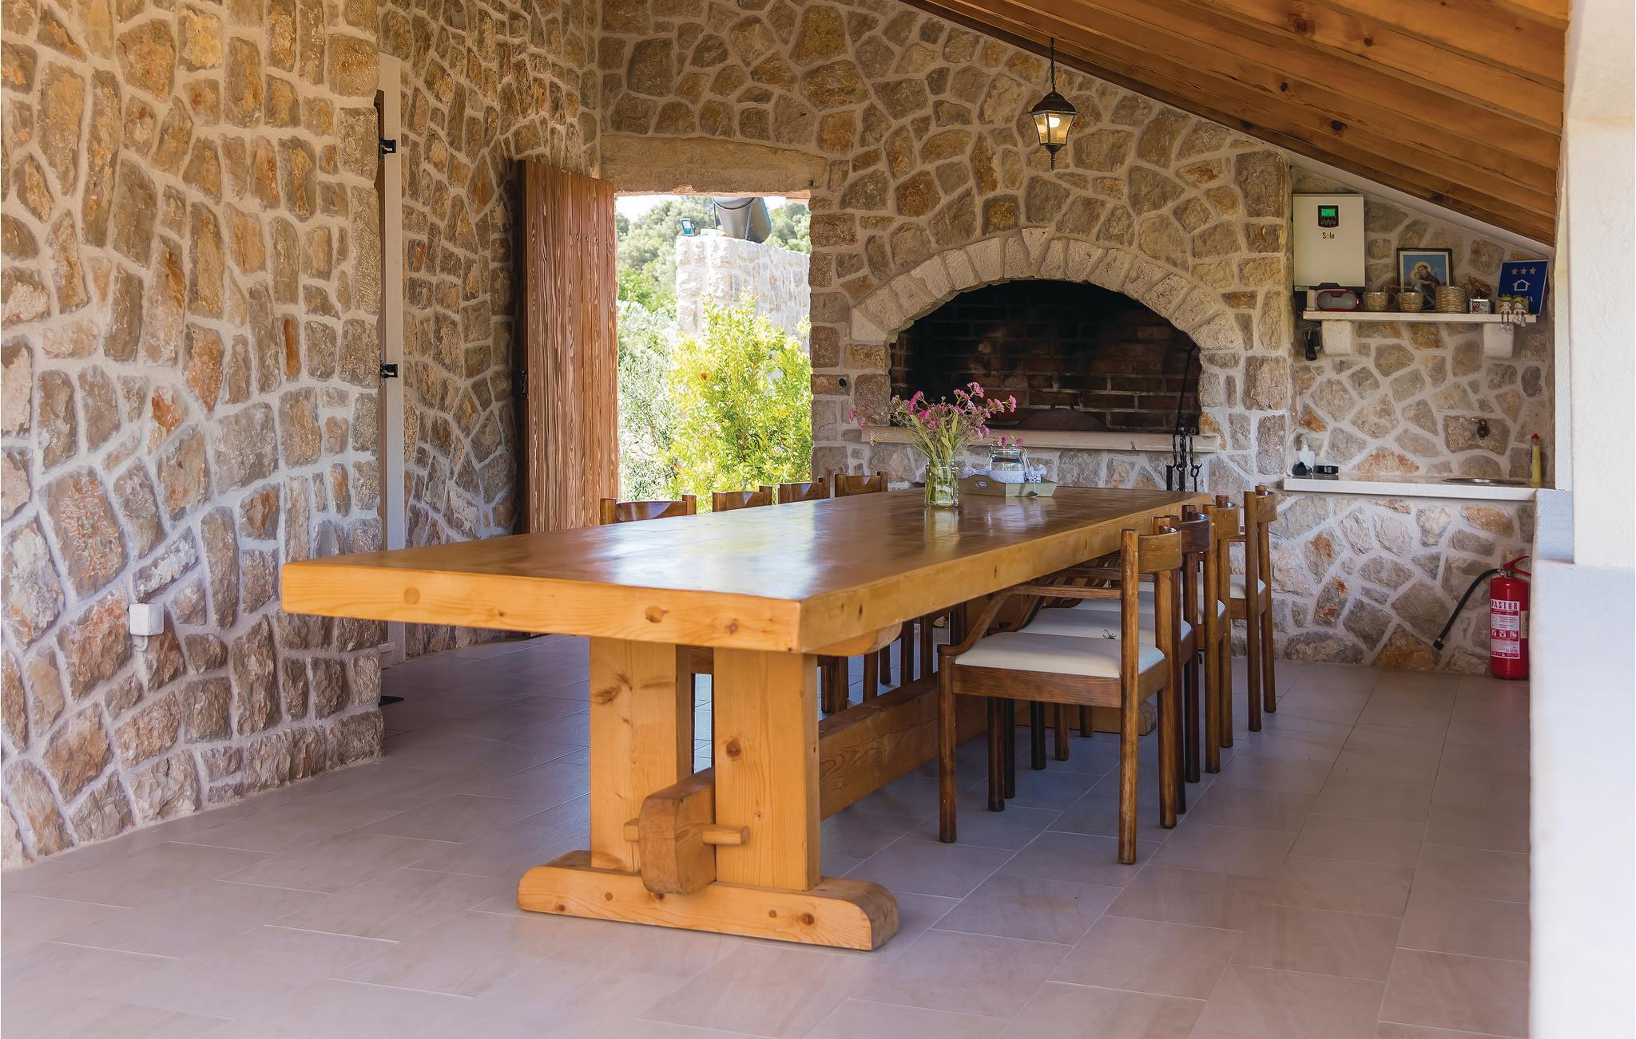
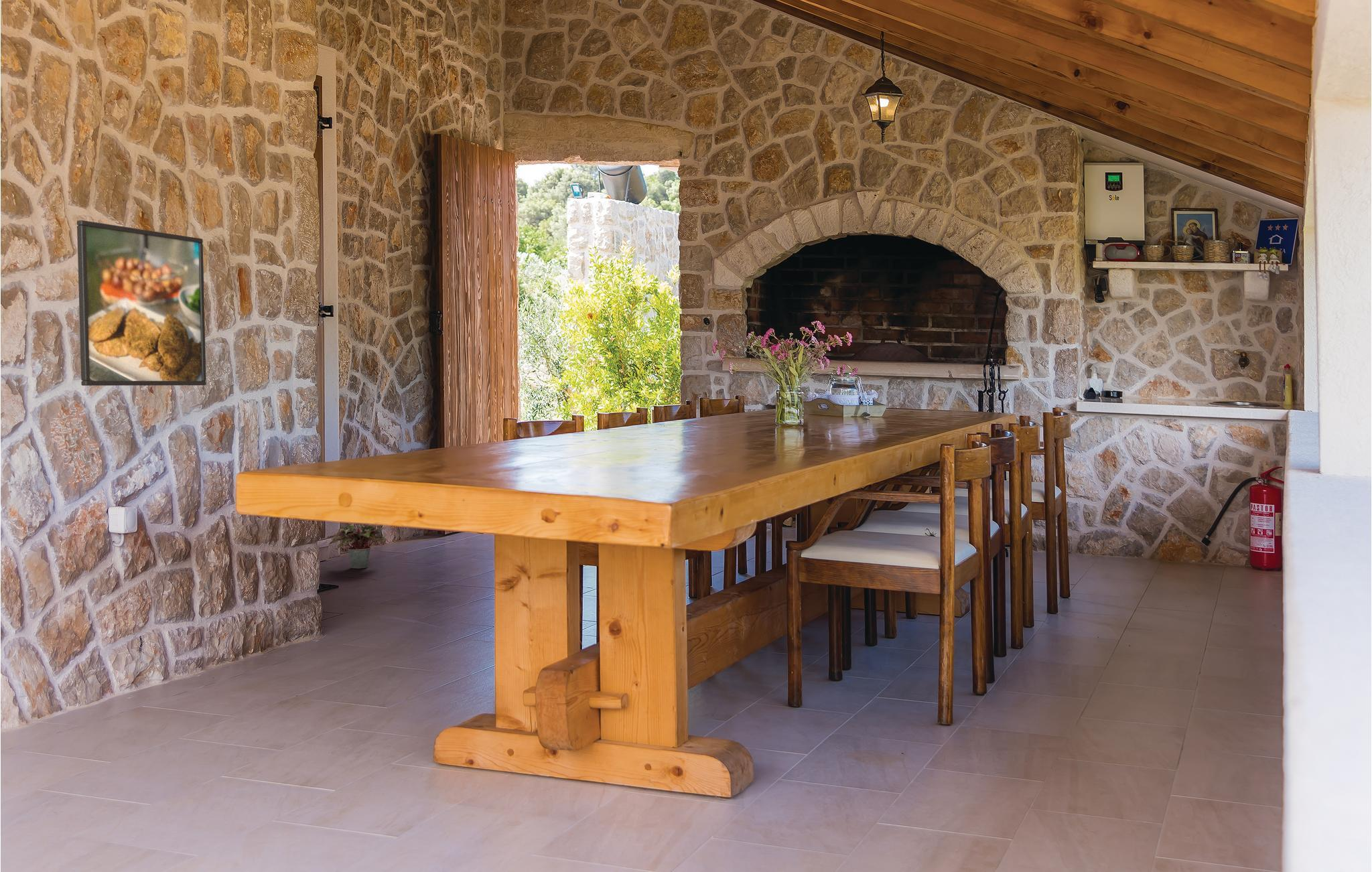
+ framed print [76,220,207,386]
+ potted plant [324,524,388,569]
